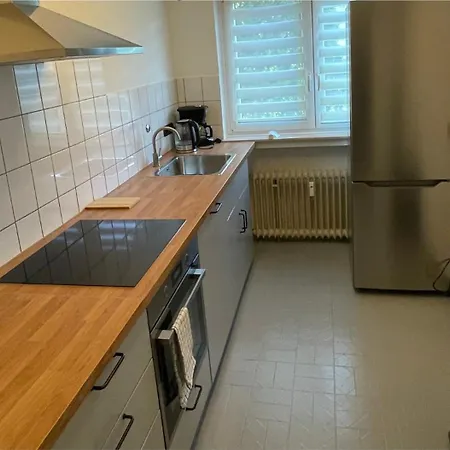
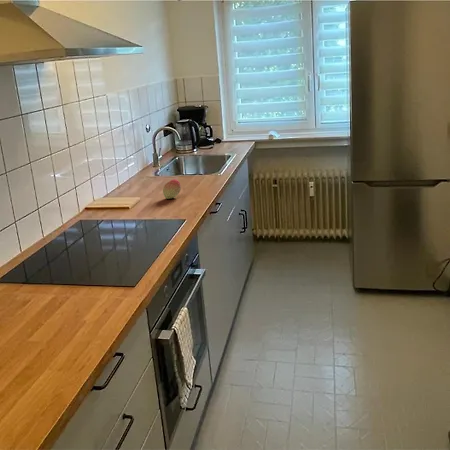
+ fruit [162,178,182,200]
